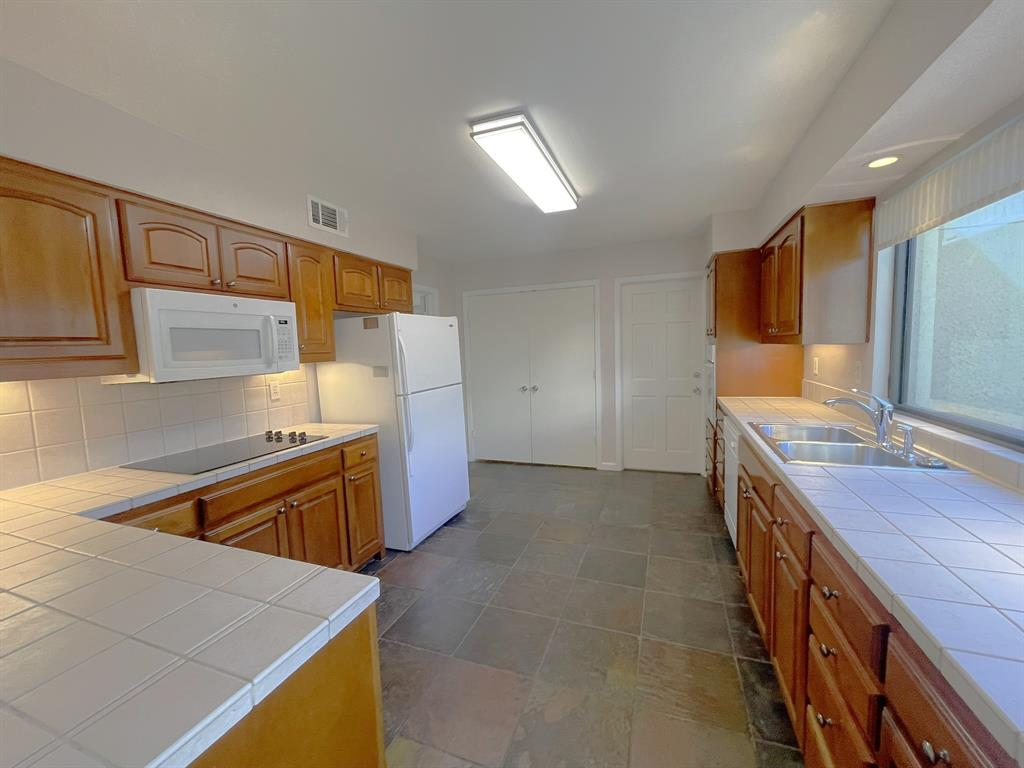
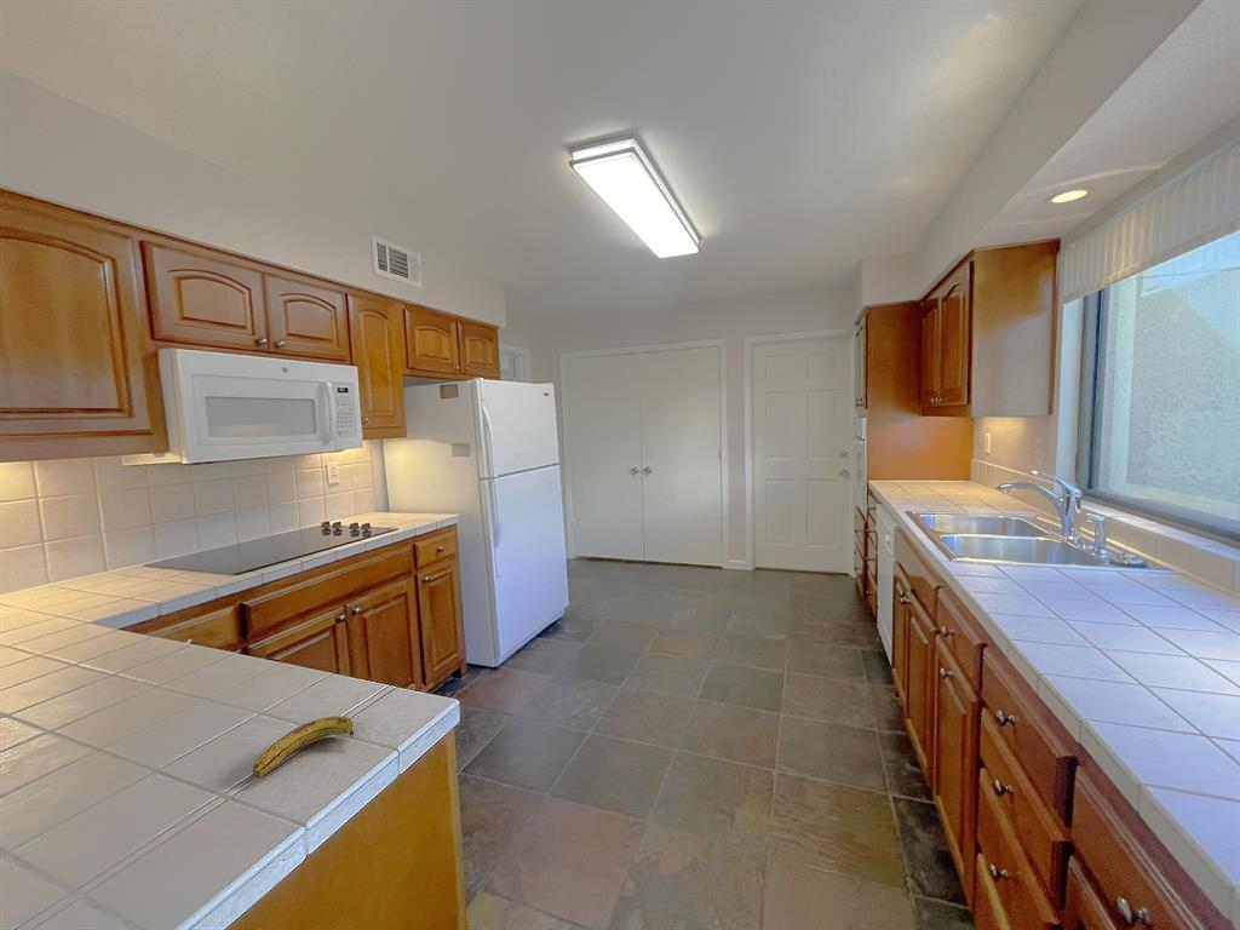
+ banana [252,716,355,779]
